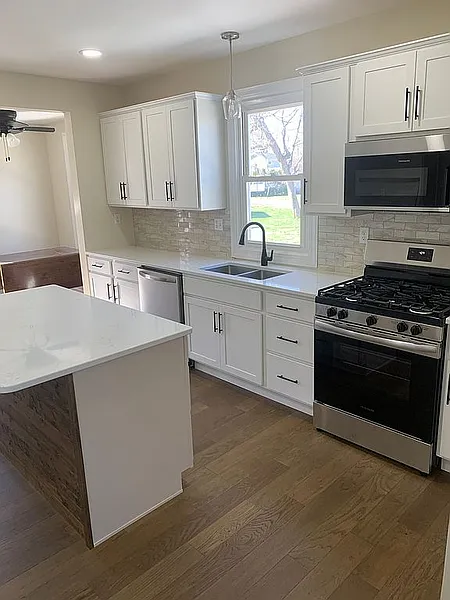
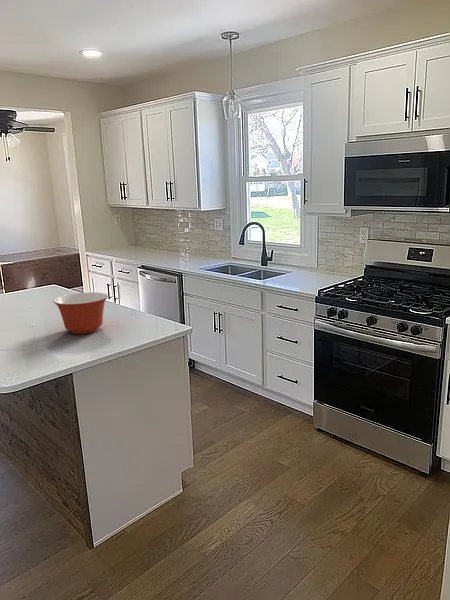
+ mixing bowl [52,291,109,335]
